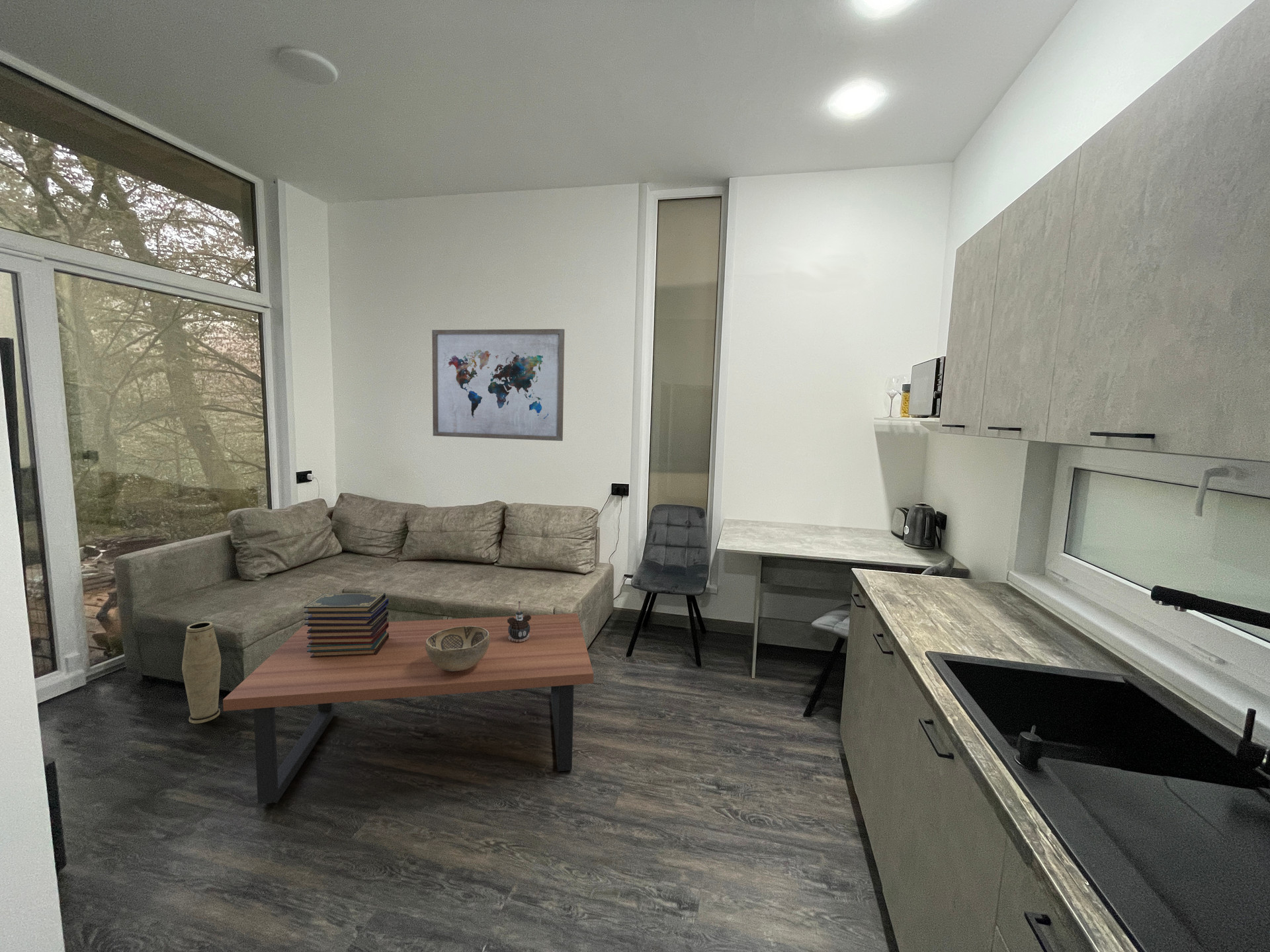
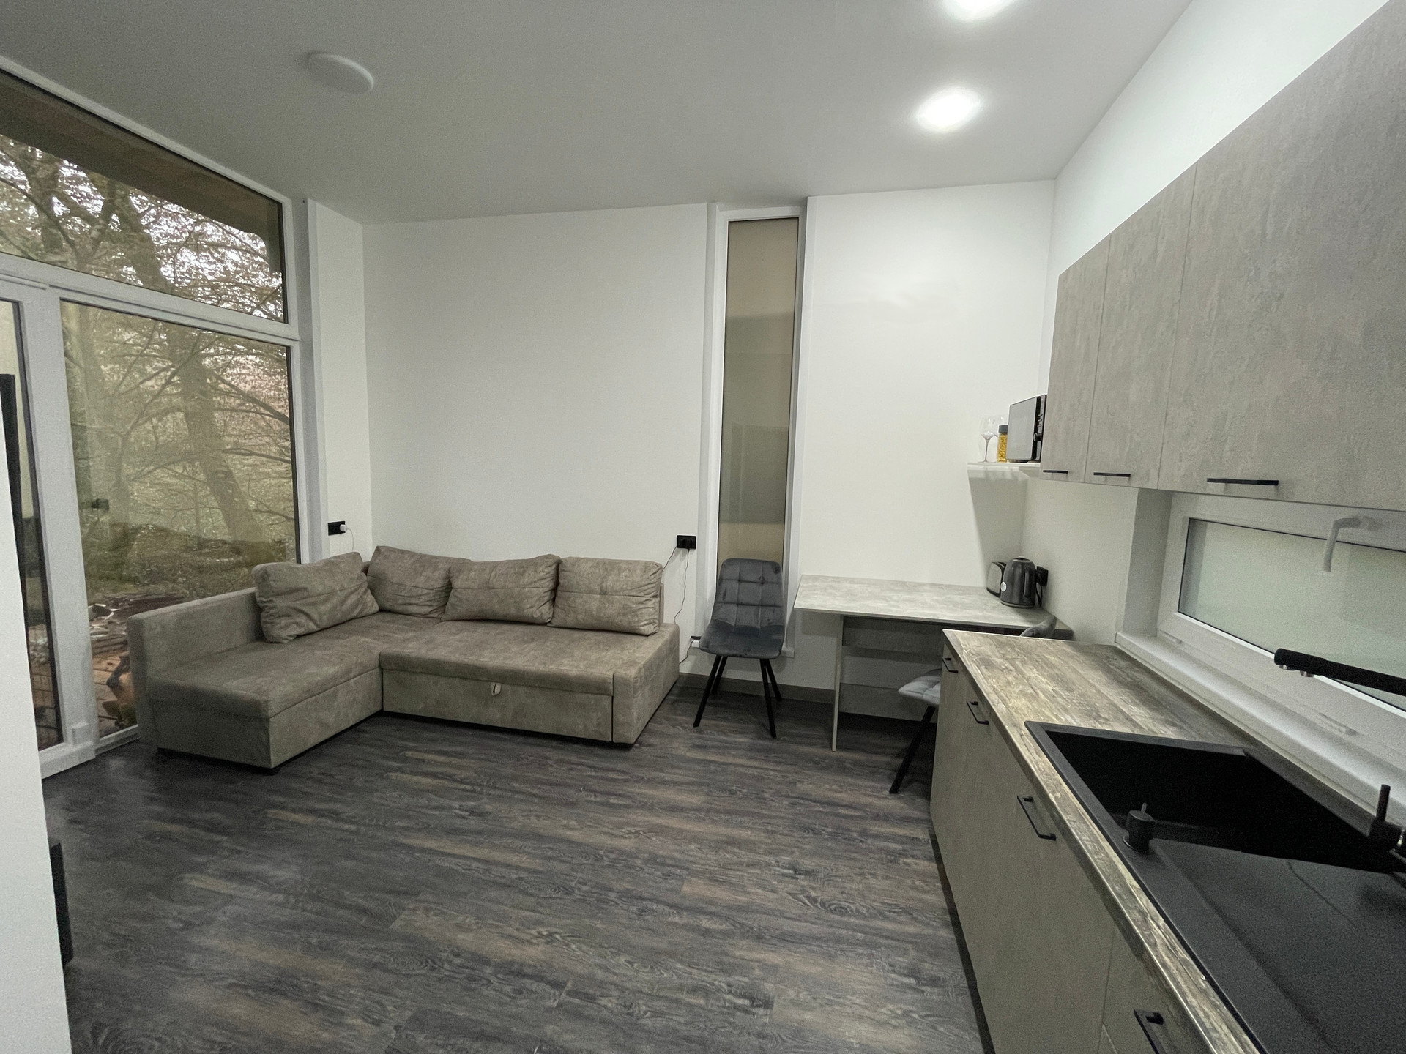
- book stack [304,592,390,658]
- wall art [431,329,566,442]
- vase [181,621,222,724]
- decorative bowl [425,626,490,672]
- candle [507,600,531,642]
- coffee table [222,613,594,805]
